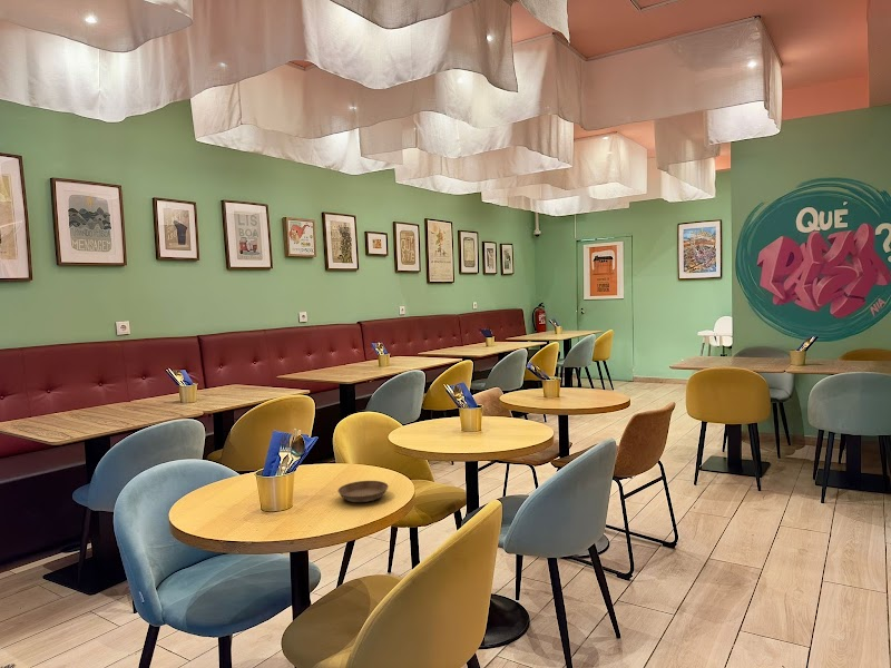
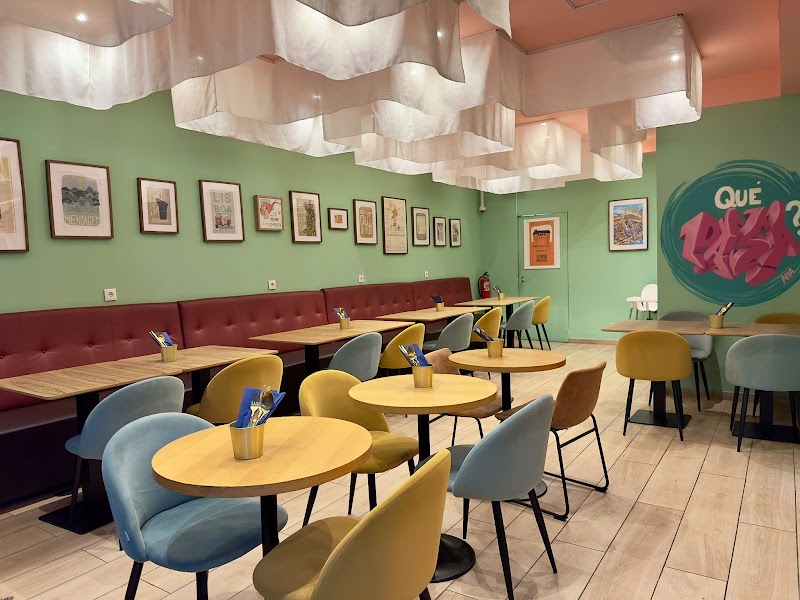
- saucer [336,480,390,503]
